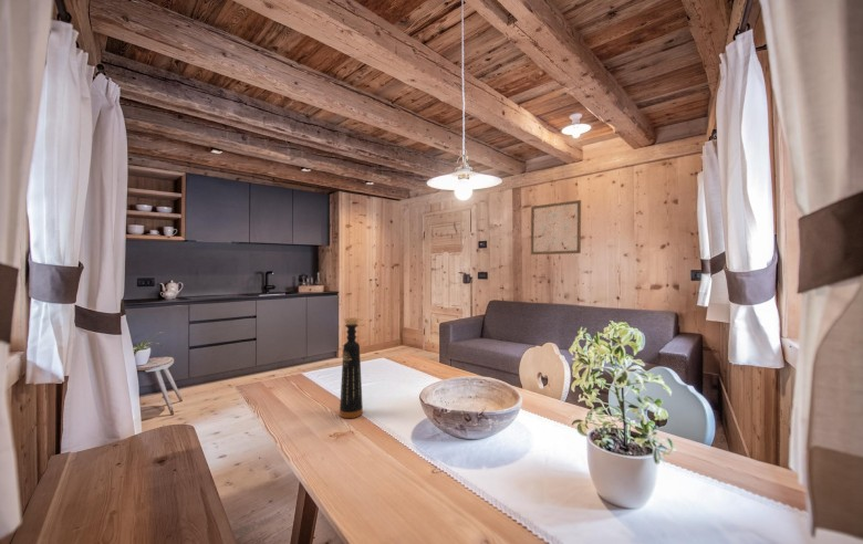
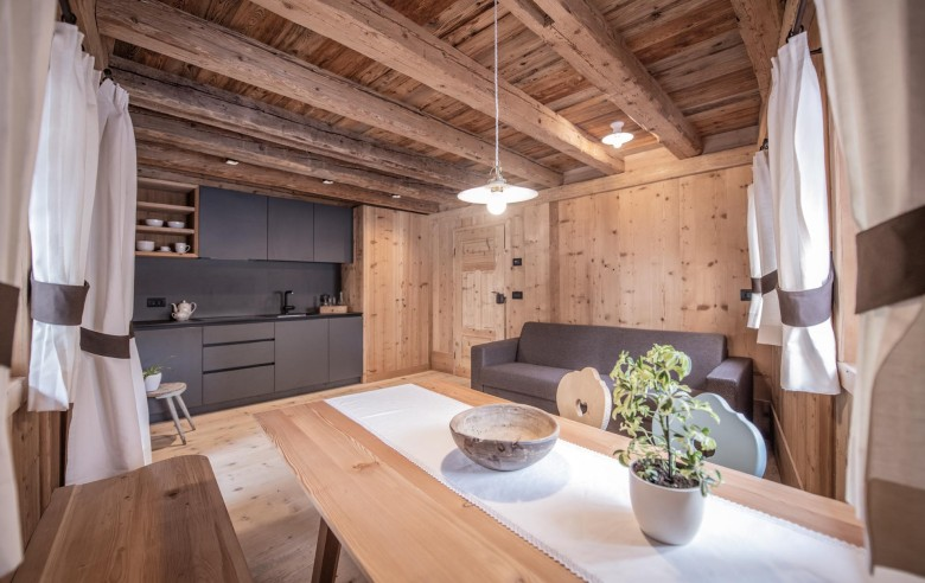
- bottle [339,317,364,419]
- wall art [530,199,582,255]
